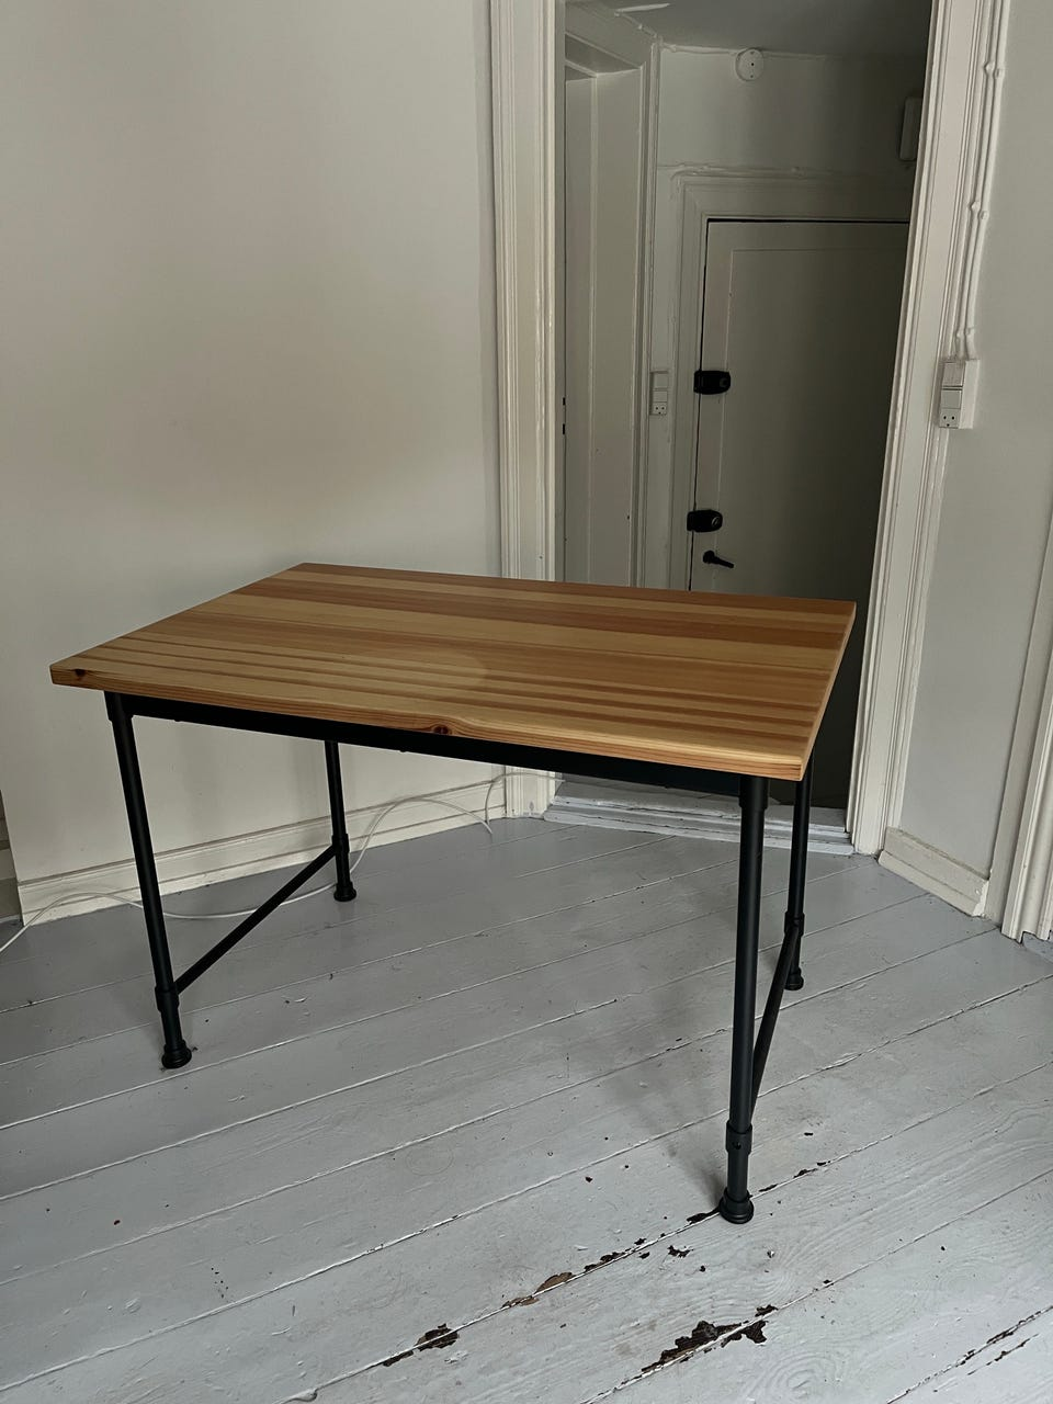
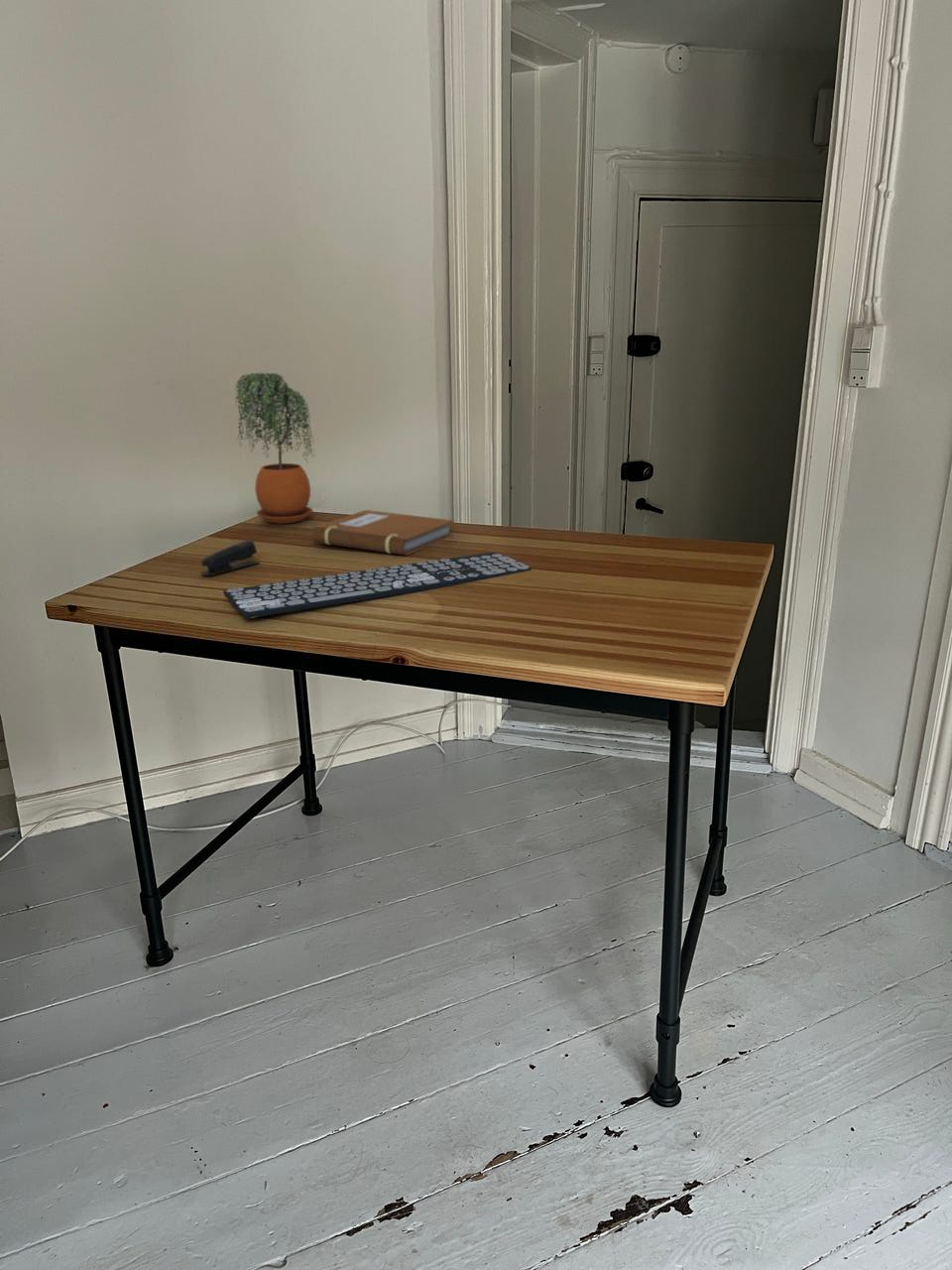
+ potted plant [234,371,316,525]
+ stapler [199,540,260,576]
+ notebook [310,509,455,557]
+ keyboard [222,552,533,619]
